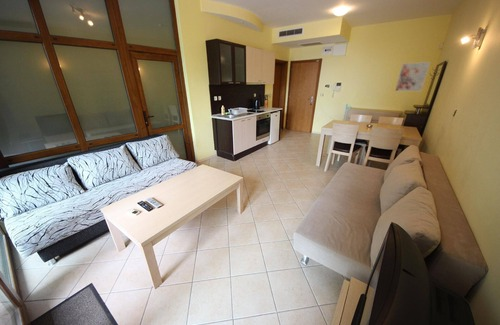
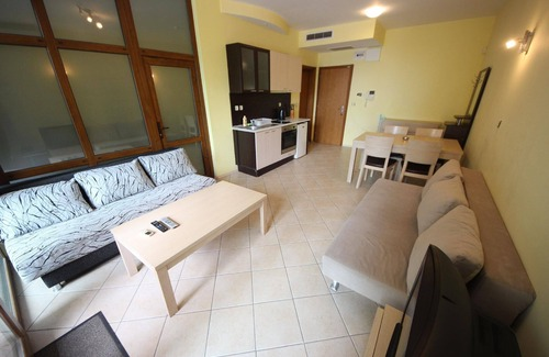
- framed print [394,61,431,92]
